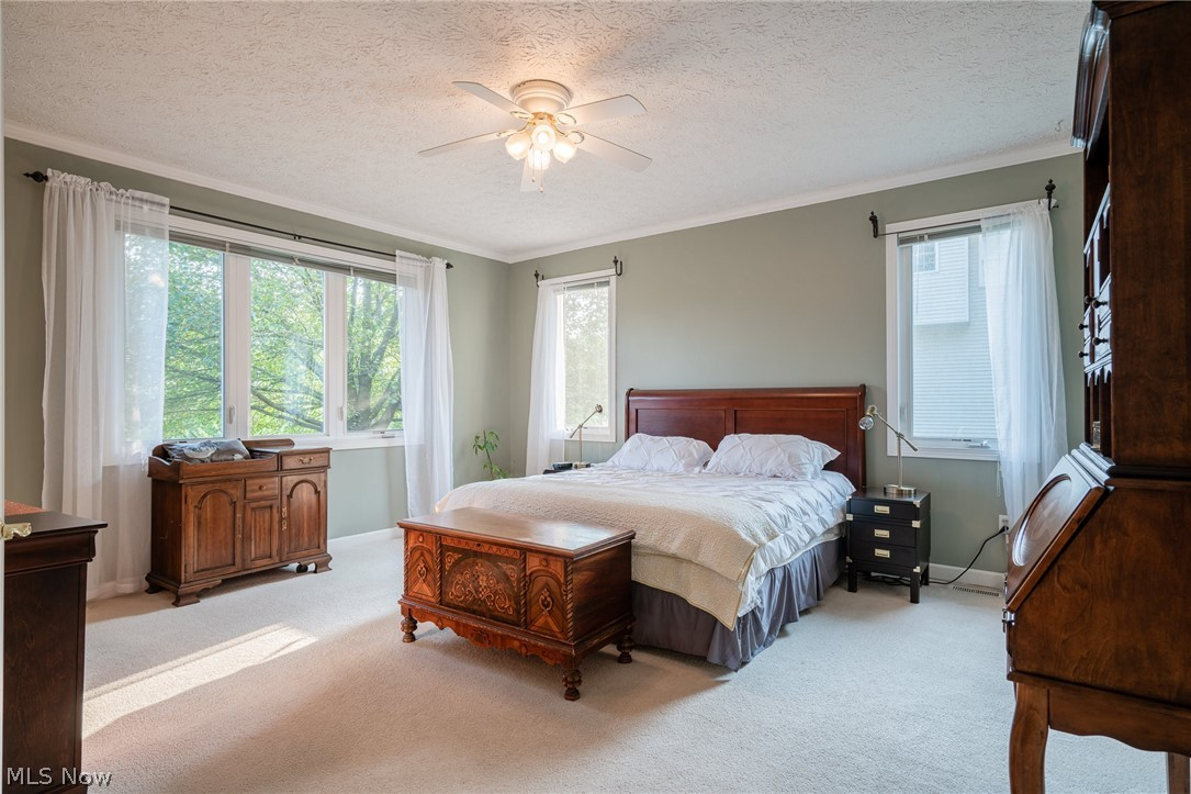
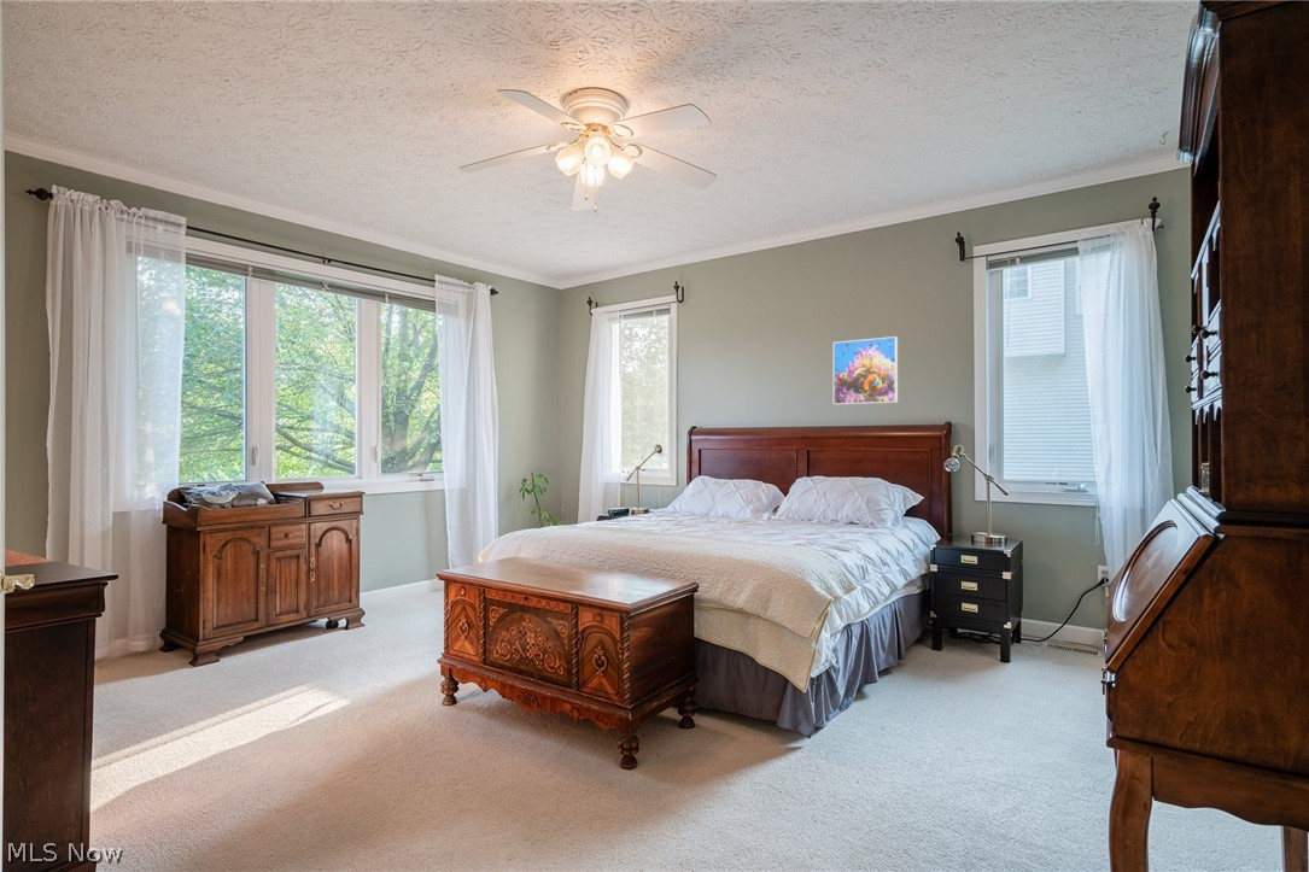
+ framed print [832,335,899,405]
